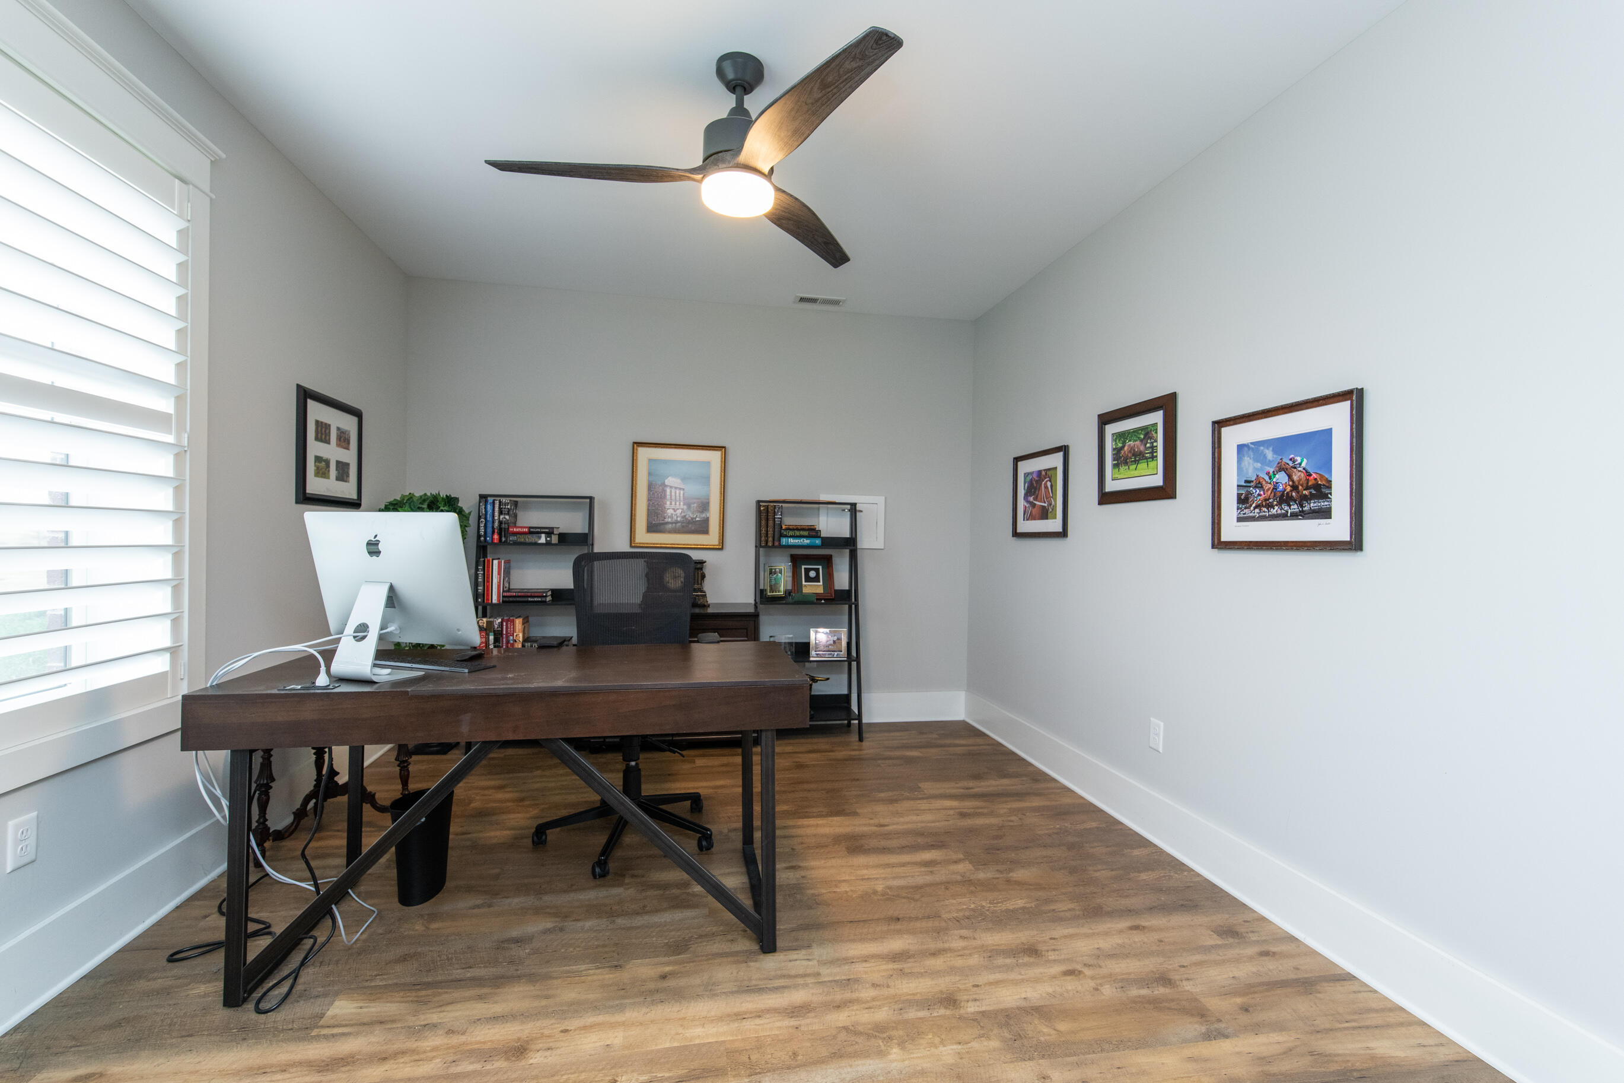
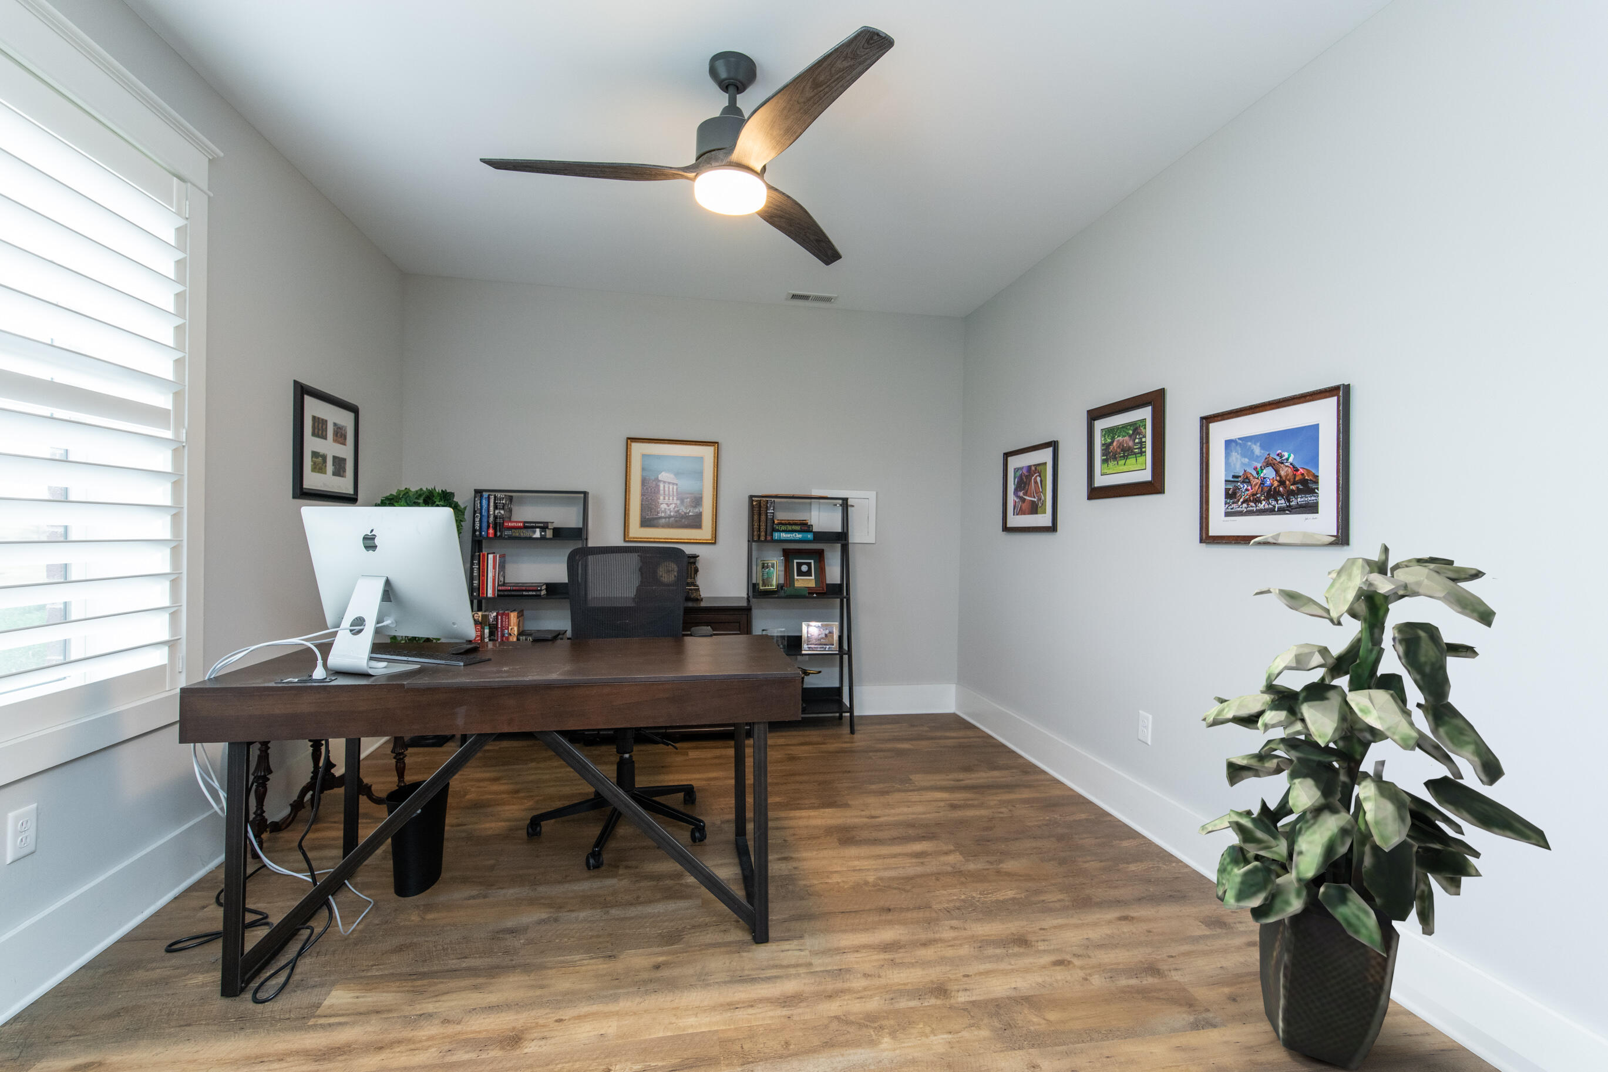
+ indoor plant [1196,530,1552,1072]
